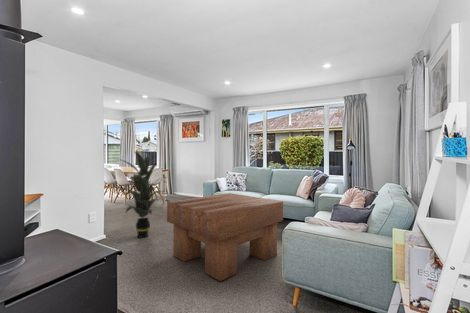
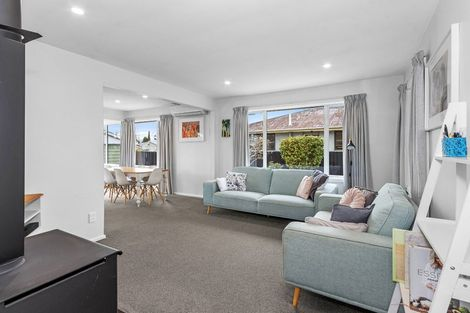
- indoor plant [115,151,169,239]
- coffee table [166,192,284,282]
